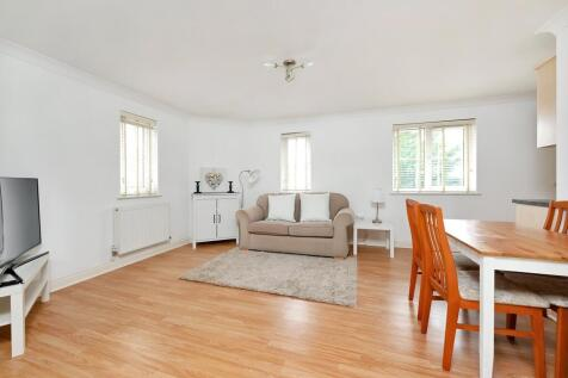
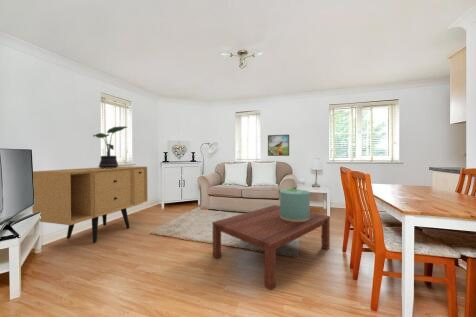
+ sideboard [31,165,149,244]
+ coffee table [211,204,331,291]
+ decorative container [279,188,311,222]
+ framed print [267,134,290,157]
+ potted plant [92,125,128,169]
